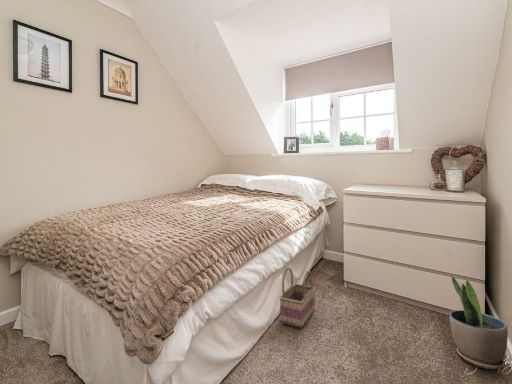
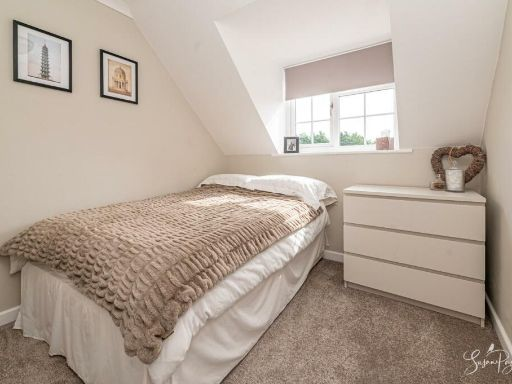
- potted plant [449,275,509,370]
- basket [278,267,316,329]
